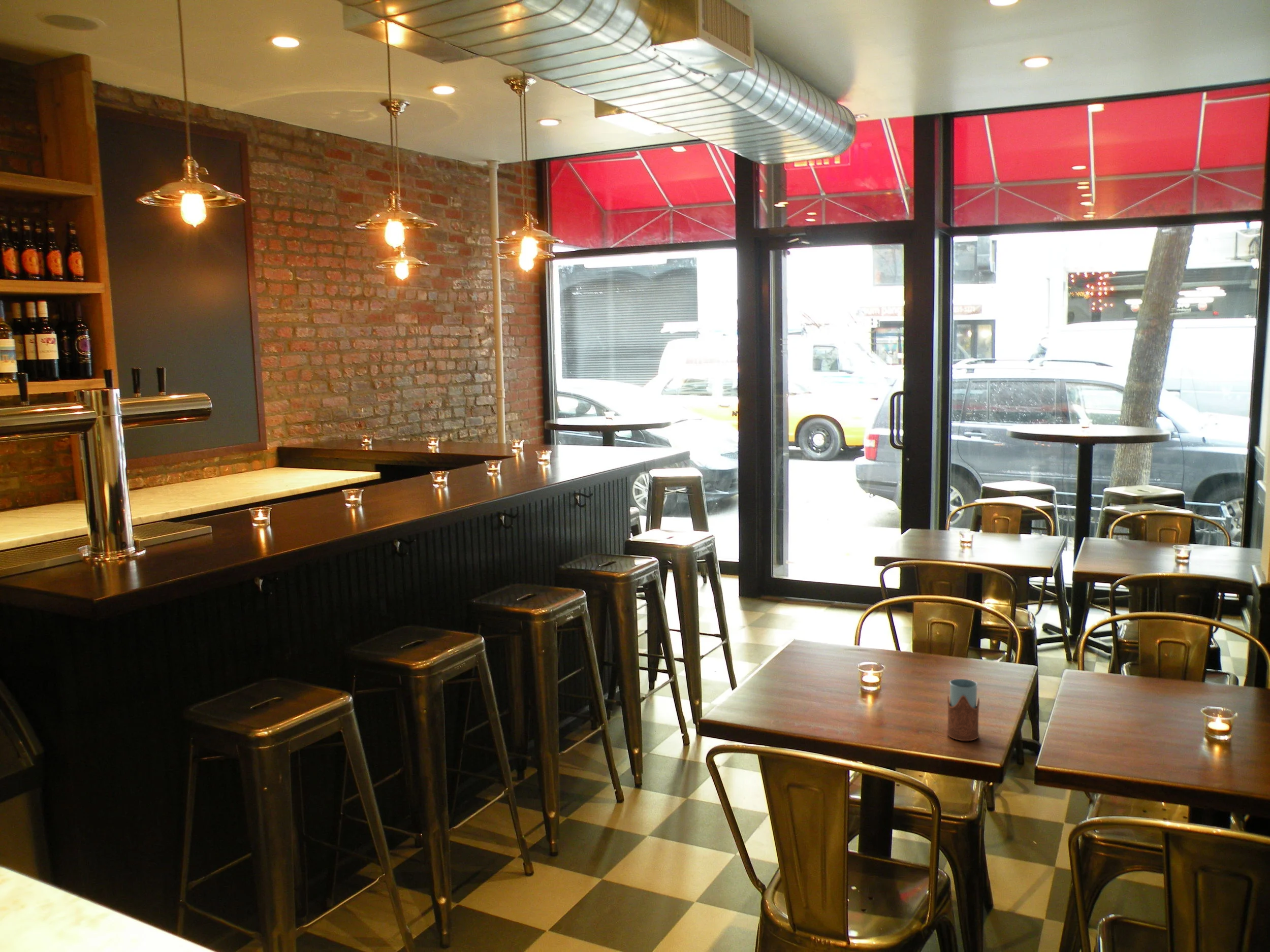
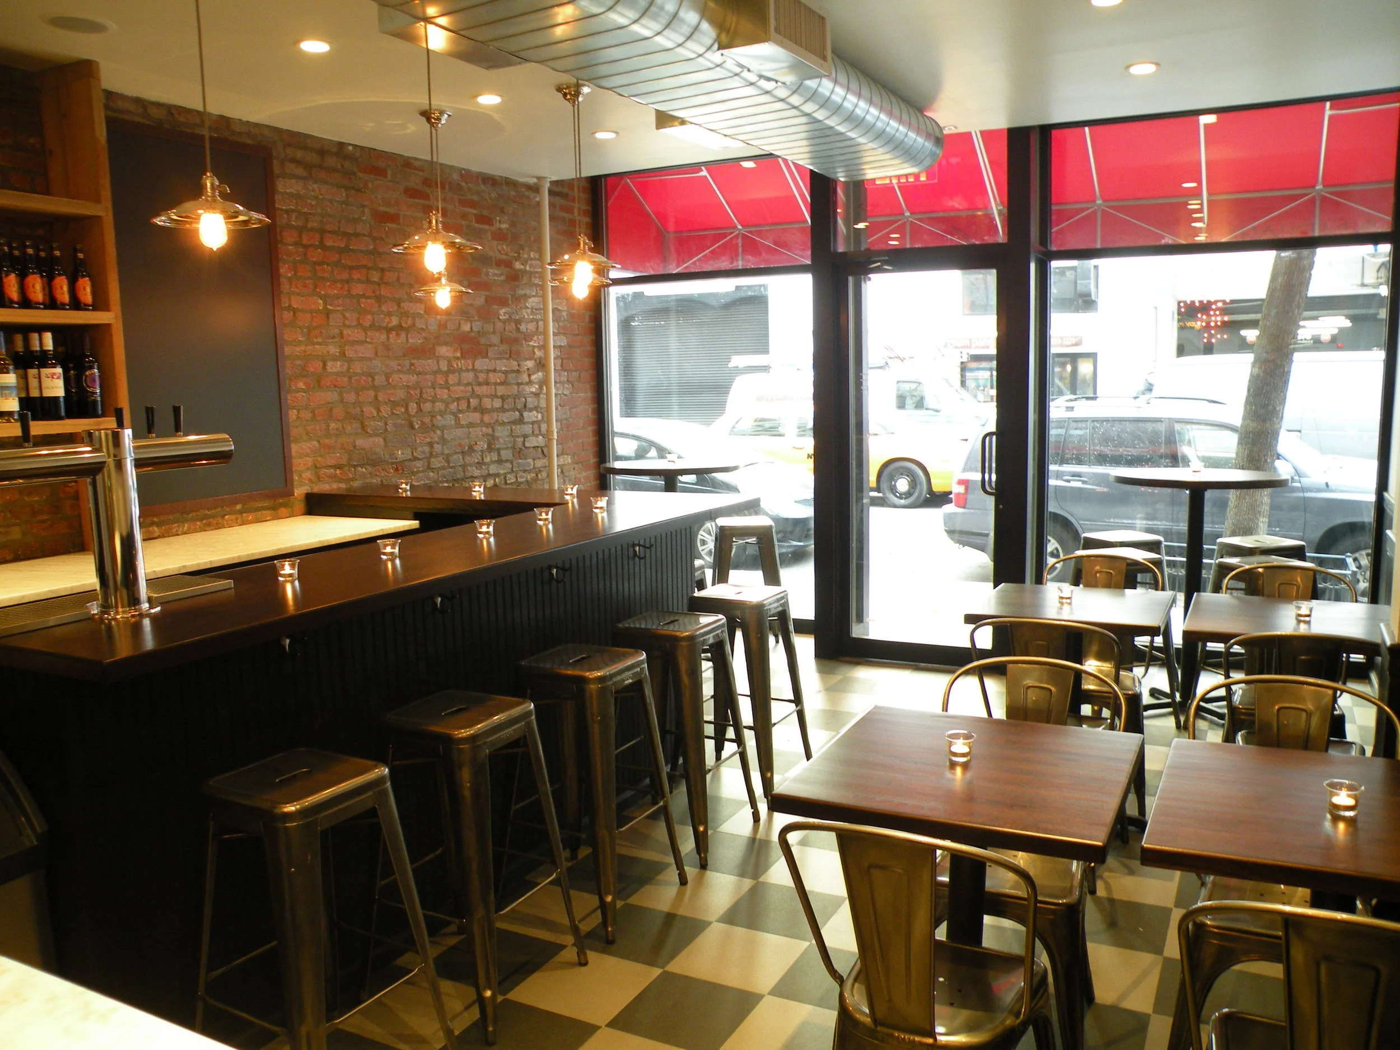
- drinking glass [946,678,980,741]
